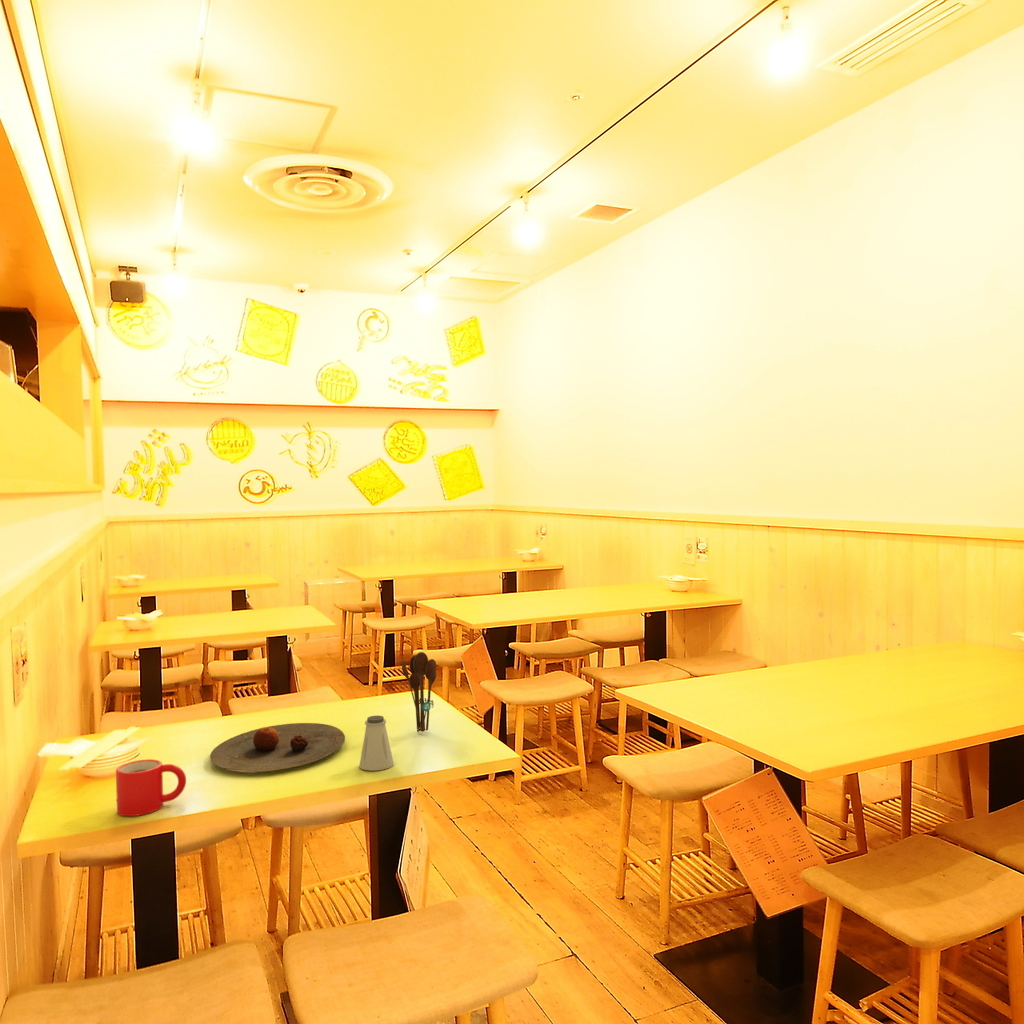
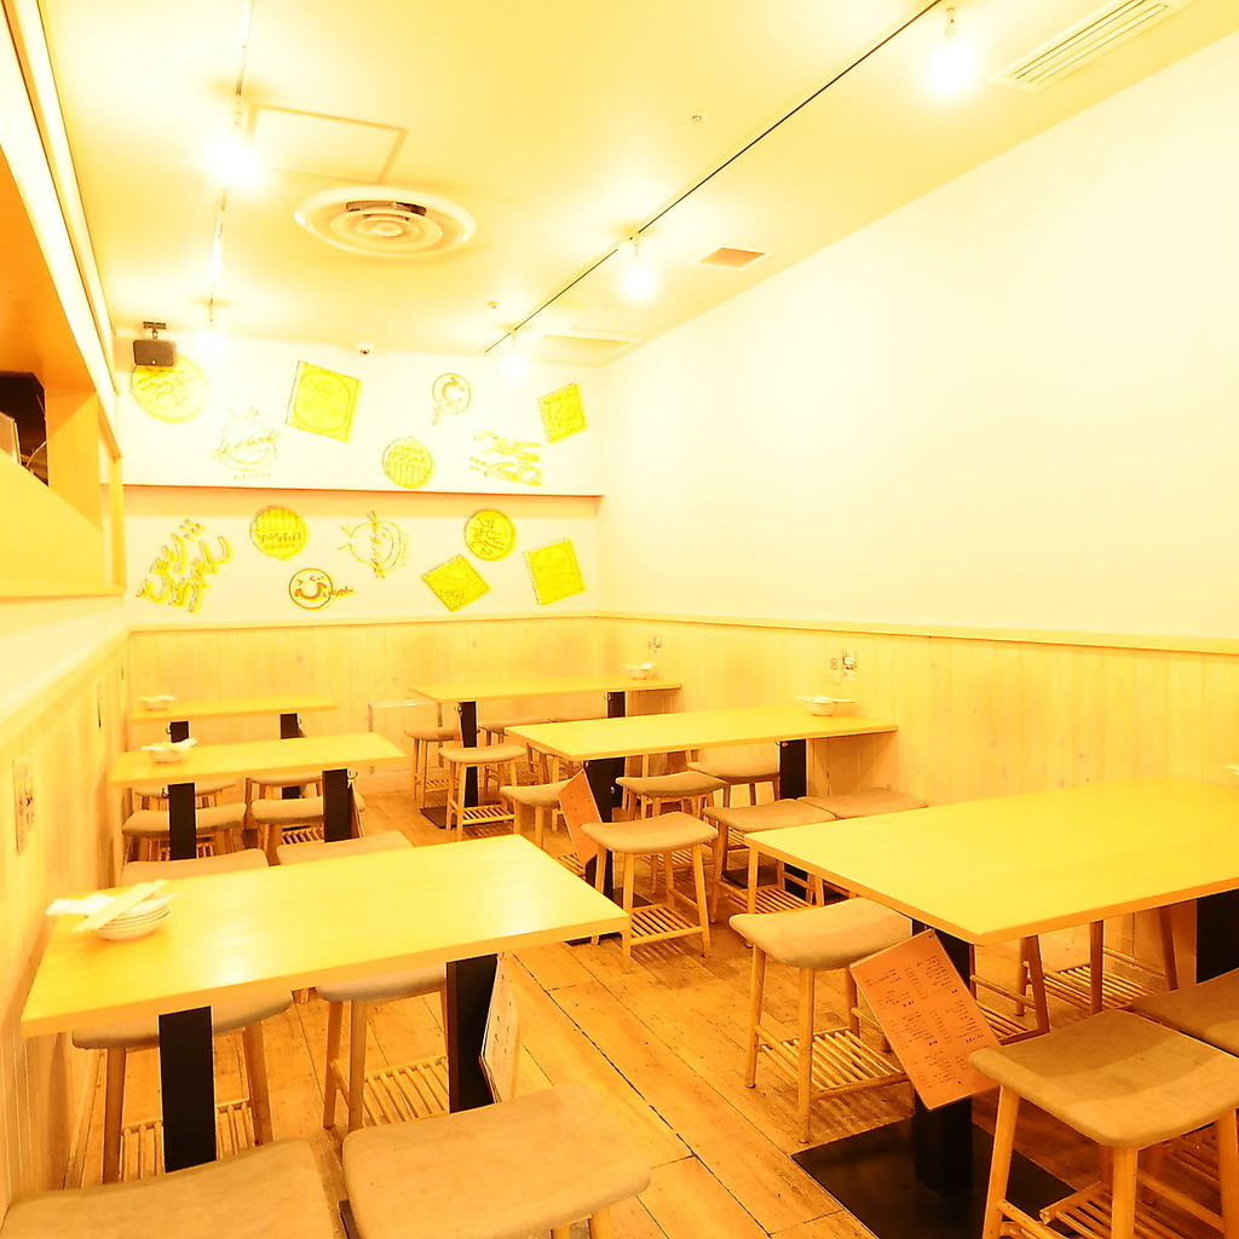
- utensil holder [401,651,437,733]
- plate [209,722,346,774]
- mug [115,758,187,817]
- saltshaker [358,715,394,772]
